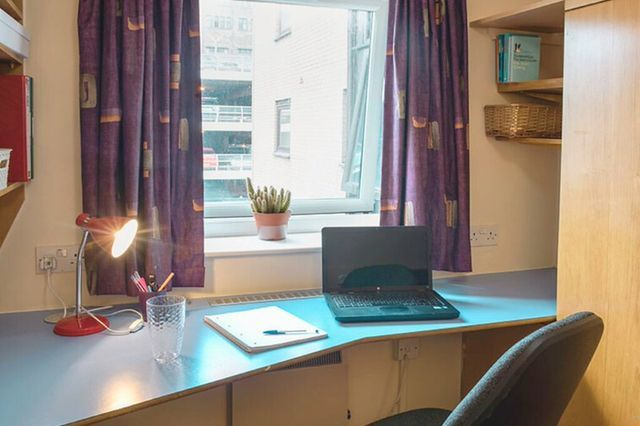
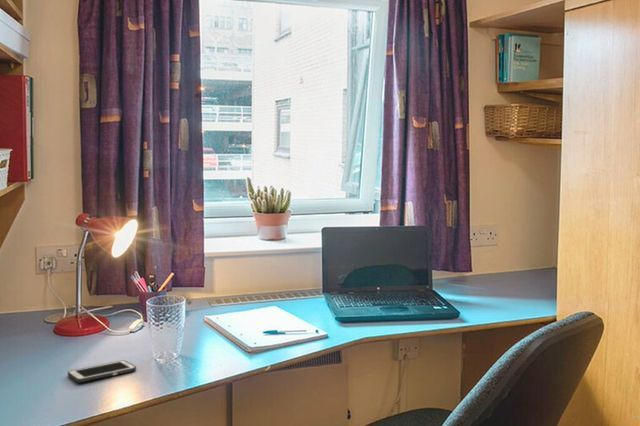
+ cell phone [67,359,137,383]
